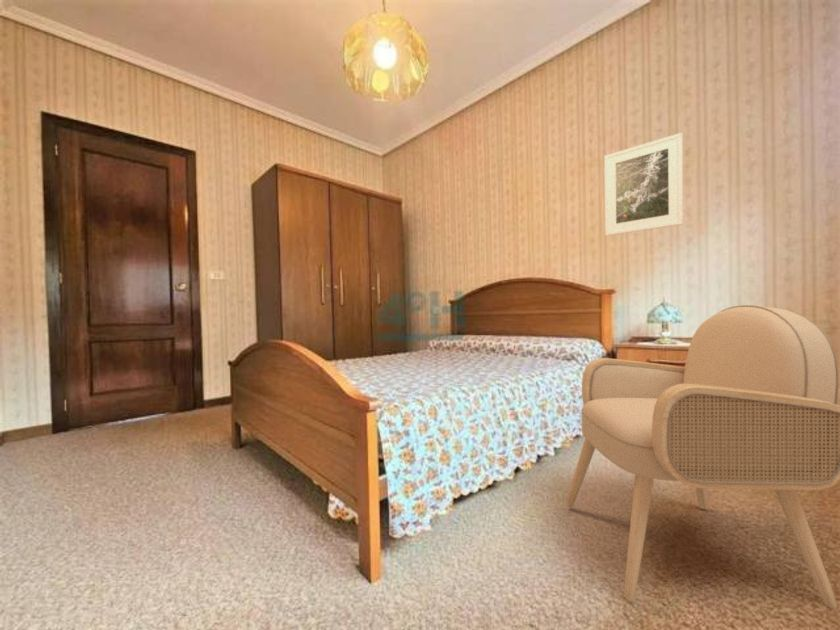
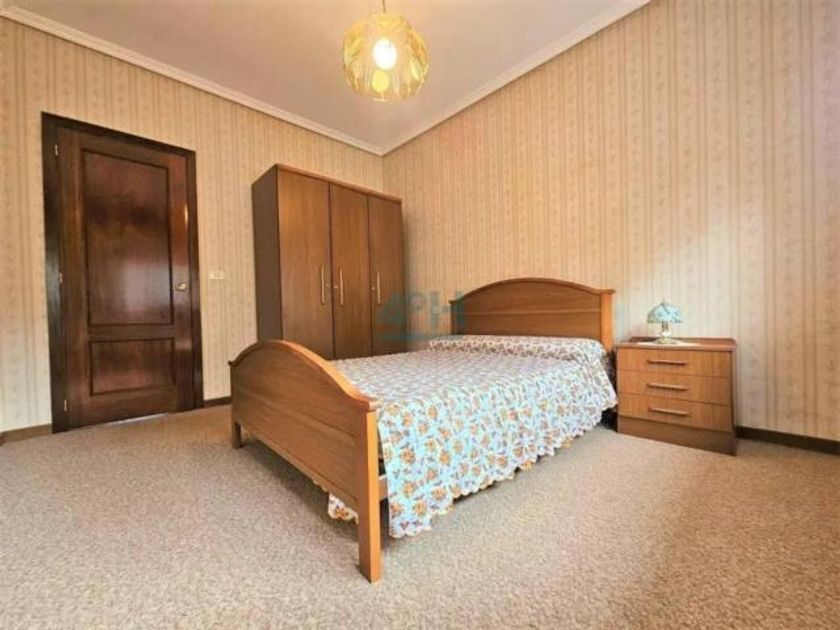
- armchair [566,304,840,610]
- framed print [603,132,684,237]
